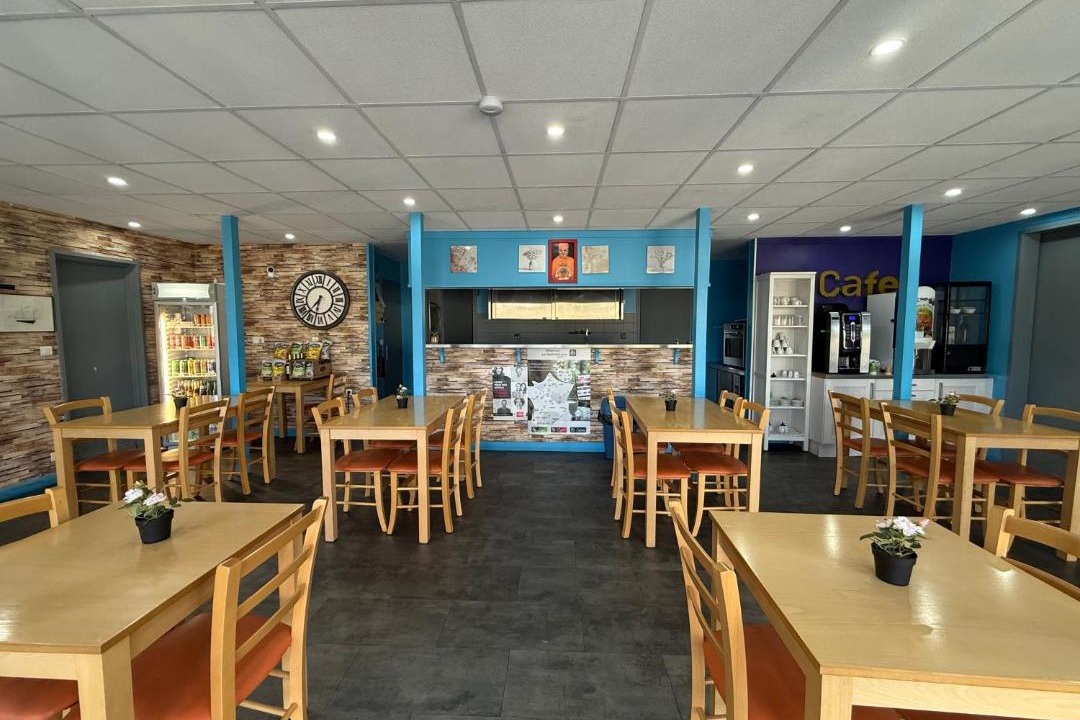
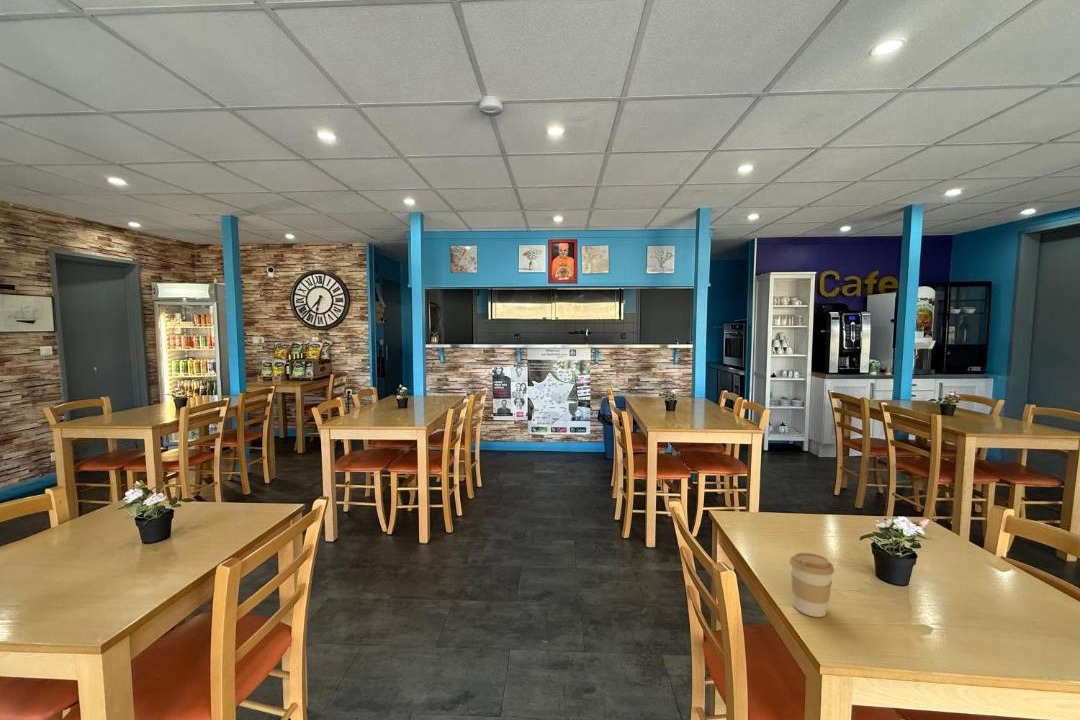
+ coffee cup [788,552,835,618]
